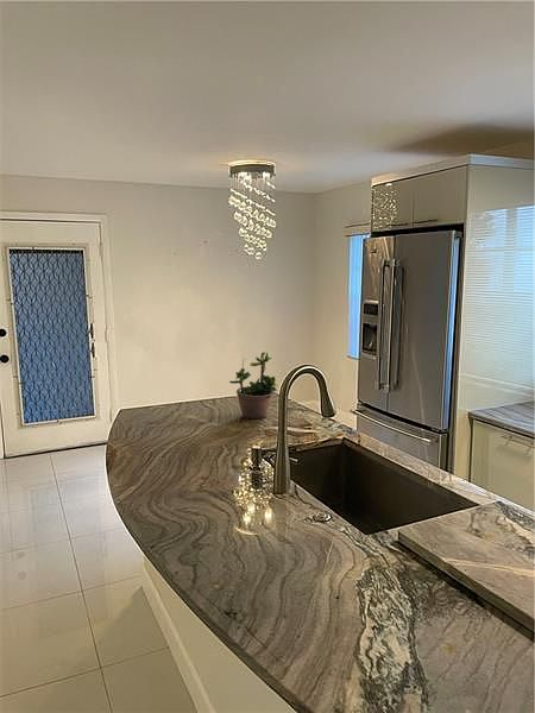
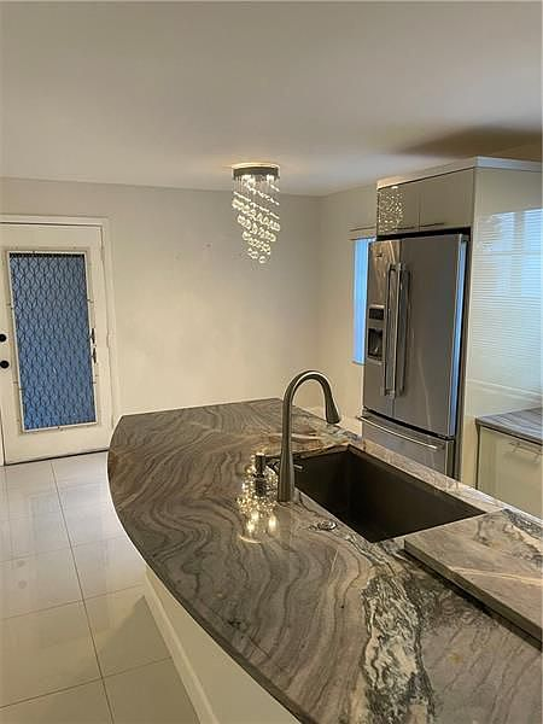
- potted plant [228,351,279,419]
